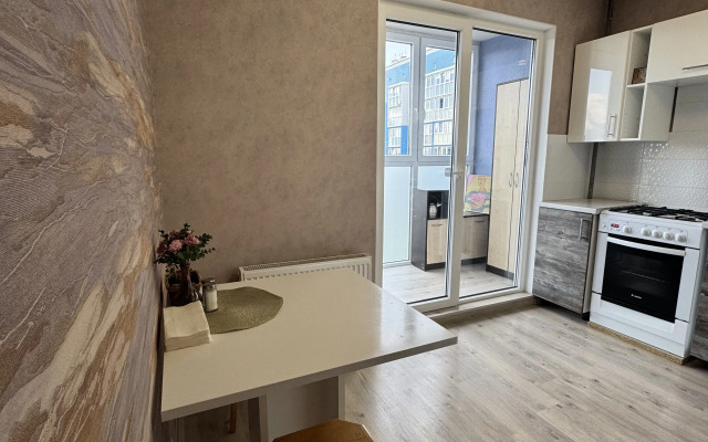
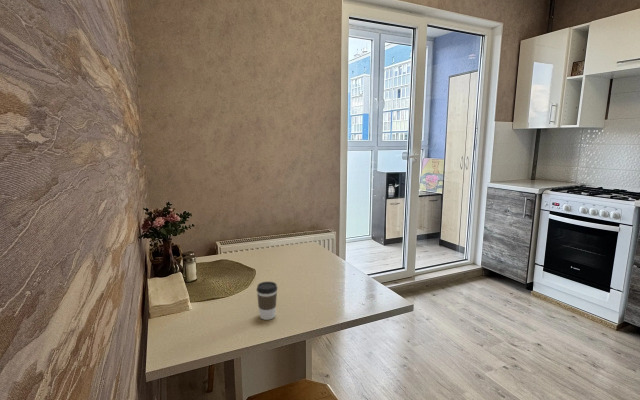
+ coffee cup [256,281,278,321]
